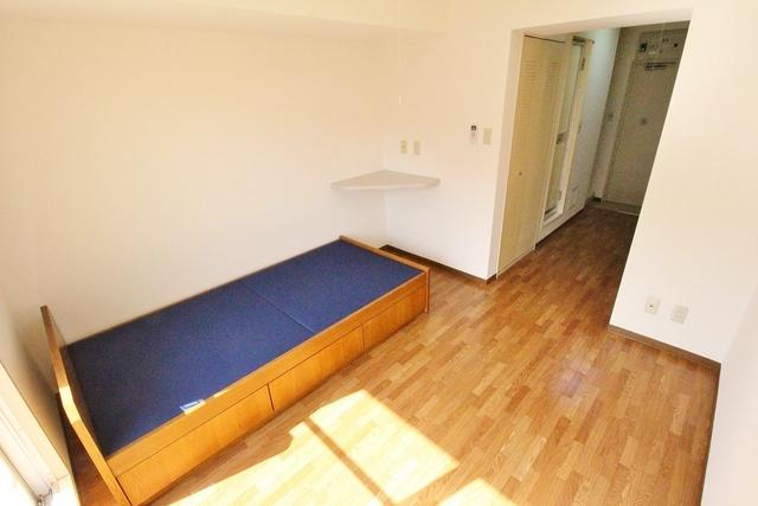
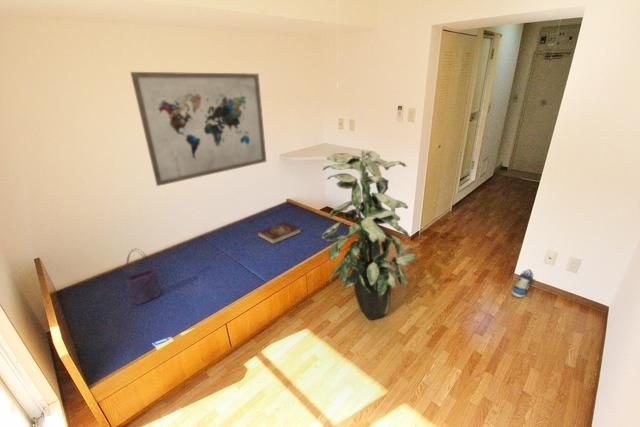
+ sneaker [511,268,535,298]
+ book [257,221,302,245]
+ wall art [129,71,267,187]
+ indoor plant [321,150,419,321]
+ tote bag [125,248,162,305]
